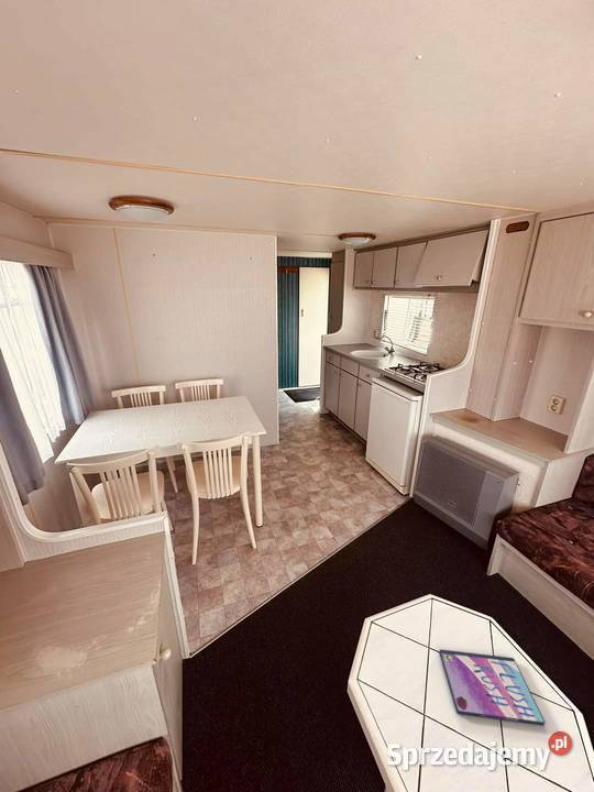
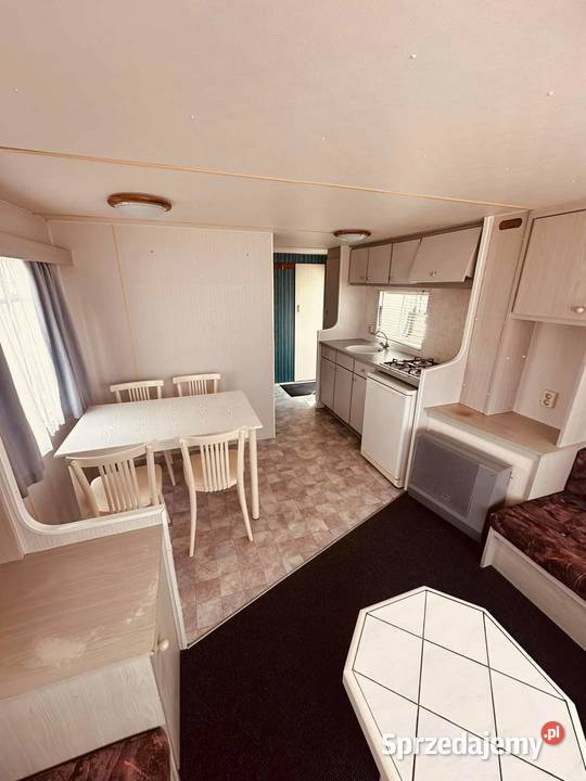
- video game case [438,649,547,727]
